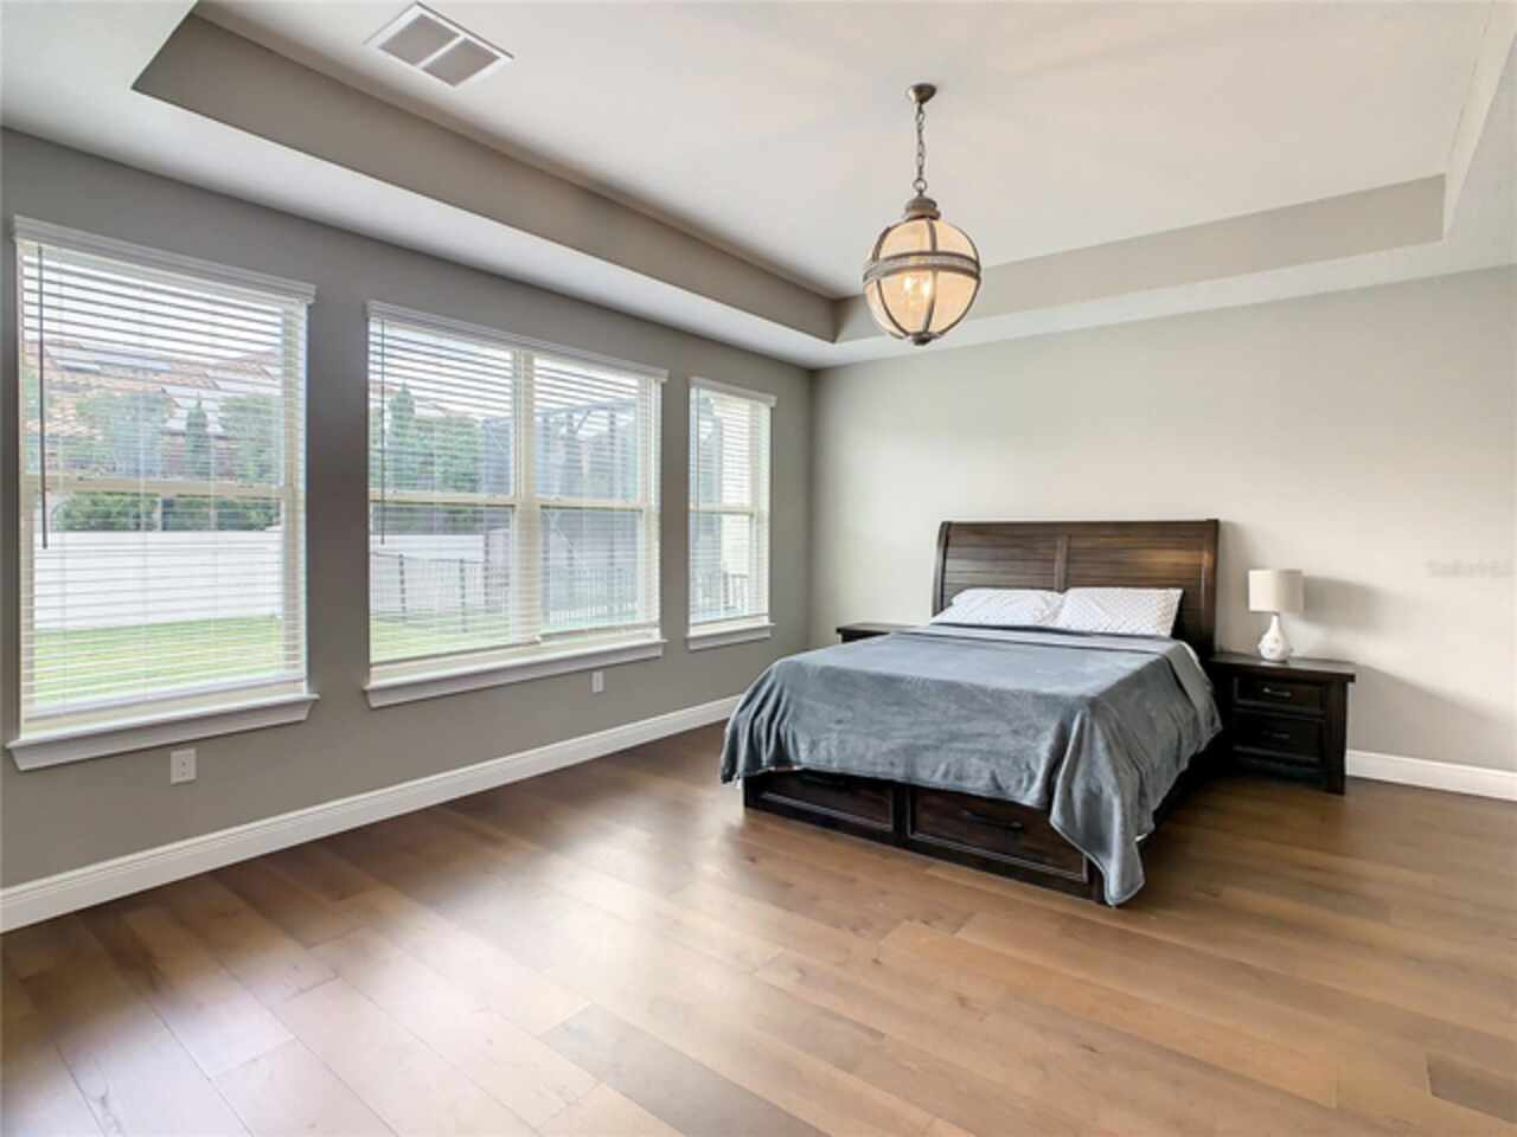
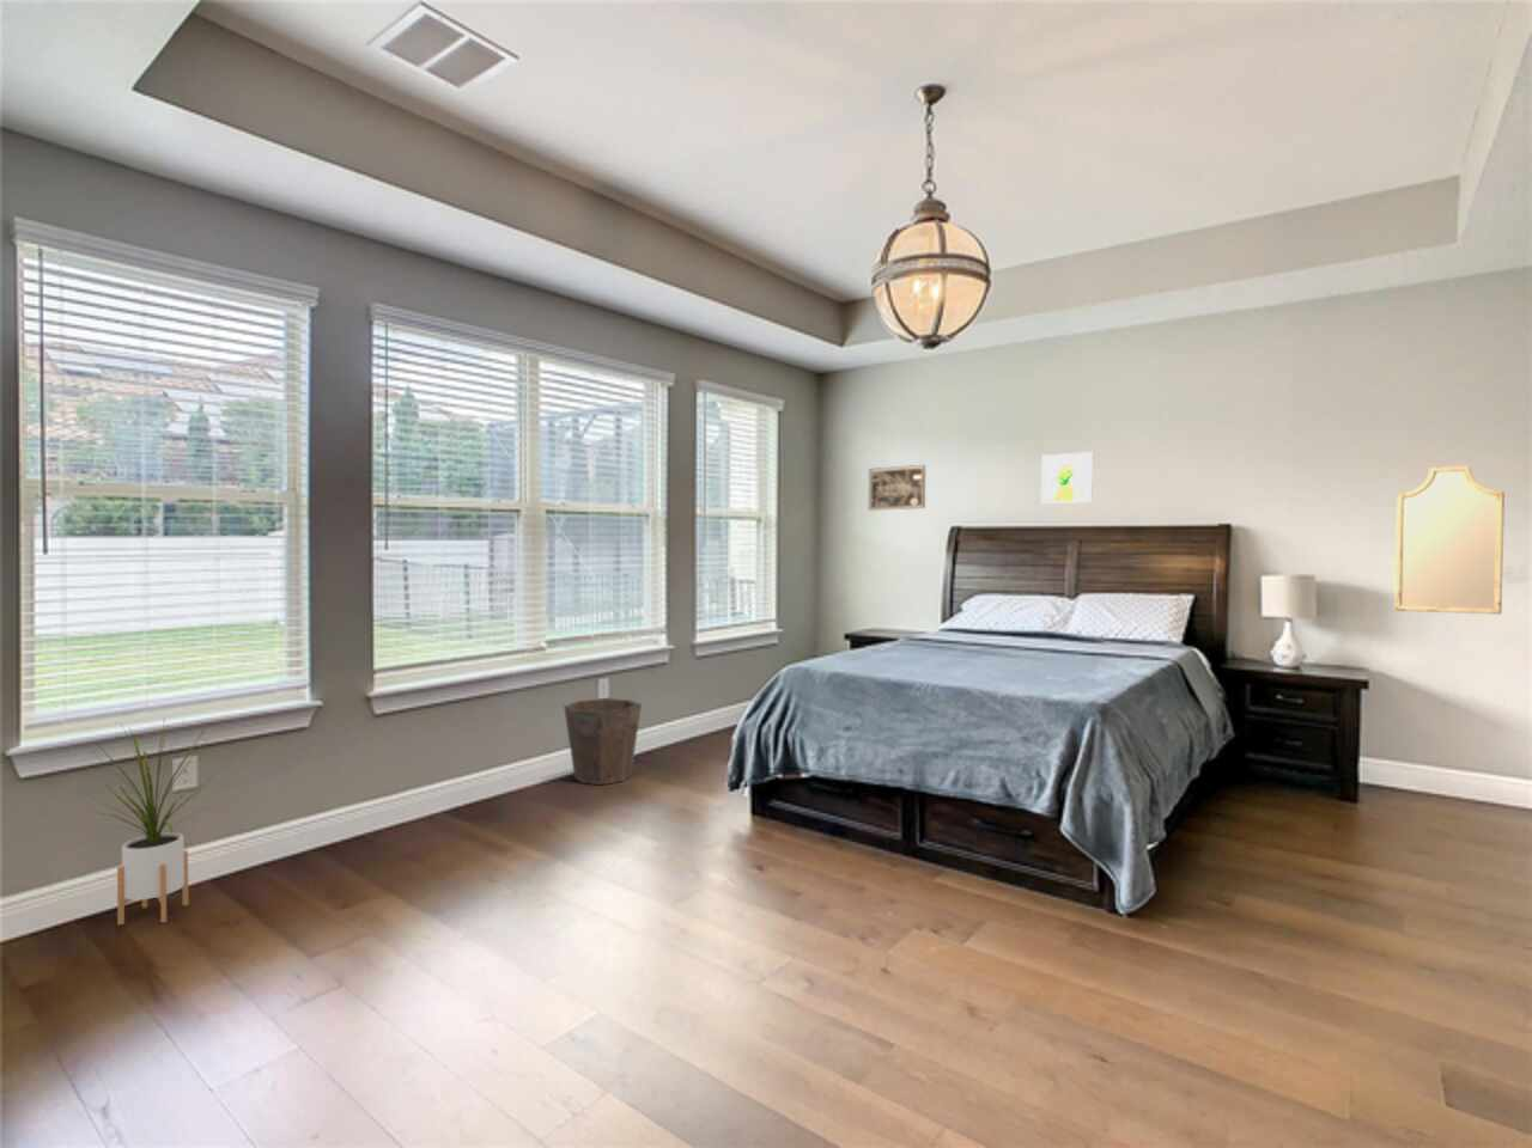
+ waste bin [562,697,643,786]
+ wall art [1040,451,1094,504]
+ home mirror [1393,464,1505,616]
+ wall art [867,464,926,511]
+ house plant [86,716,216,927]
